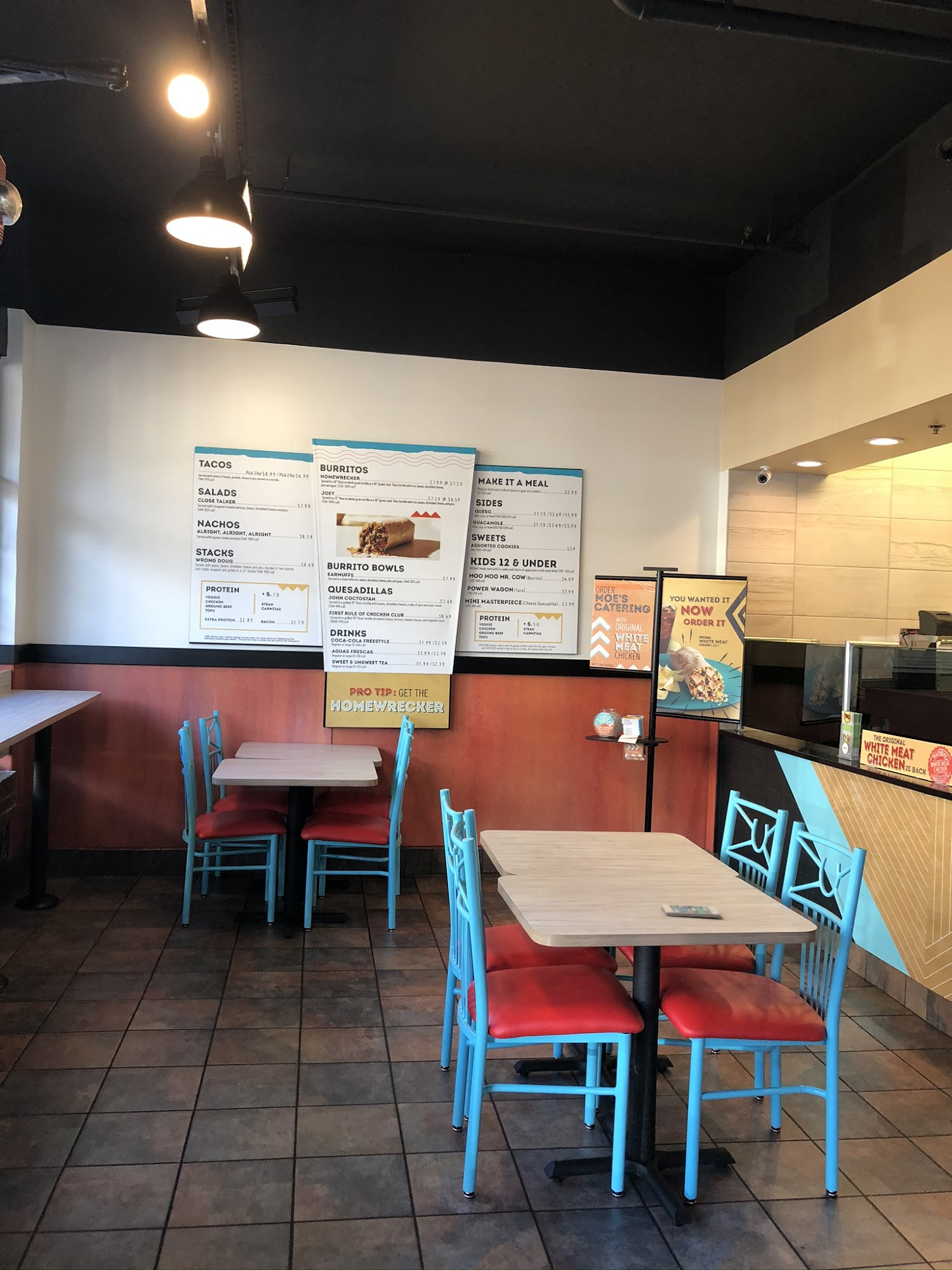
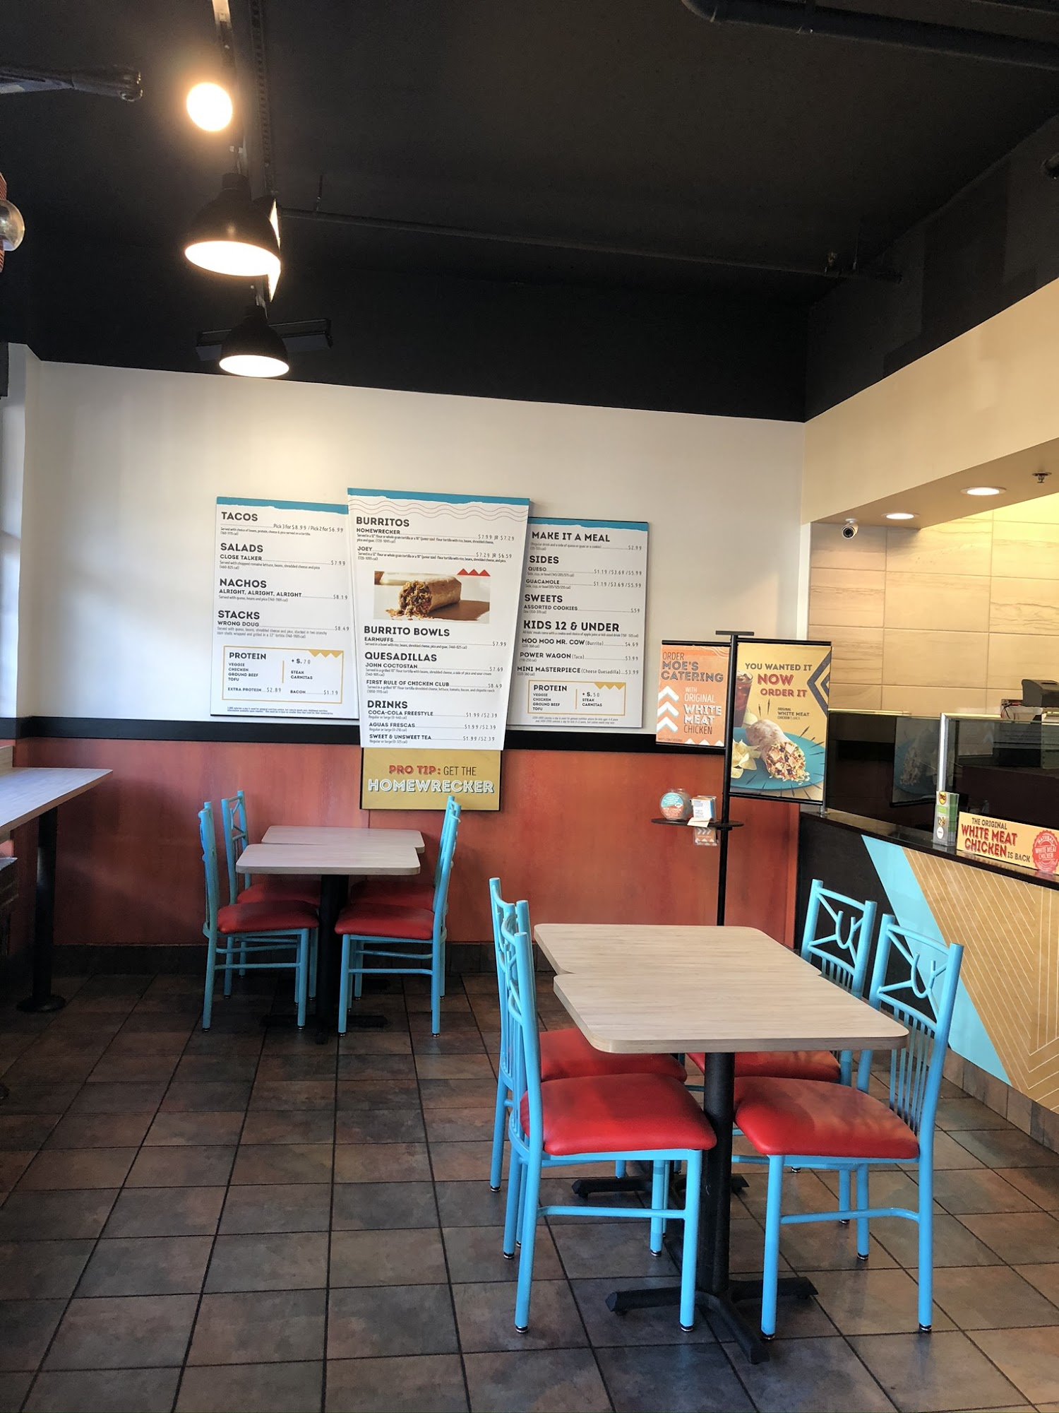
- smartphone [661,904,720,918]
